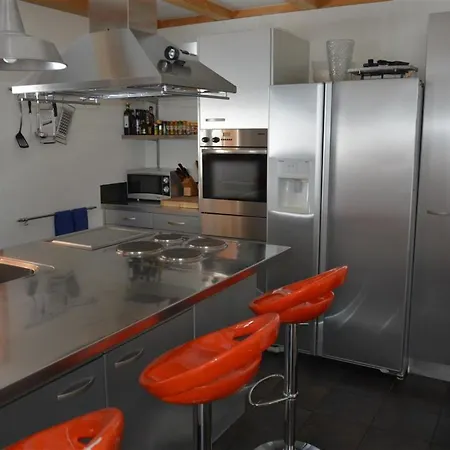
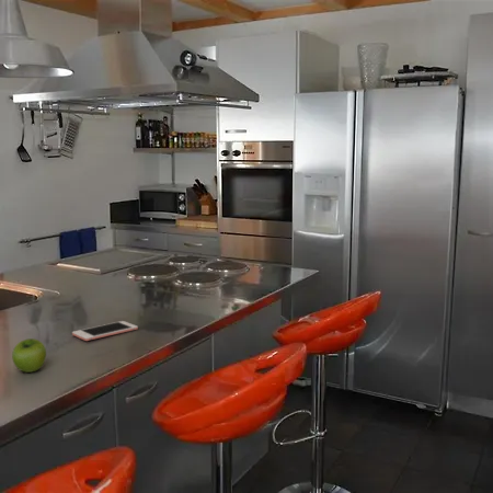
+ fruit [11,337,47,374]
+ cell phone [71,320,139,342]
